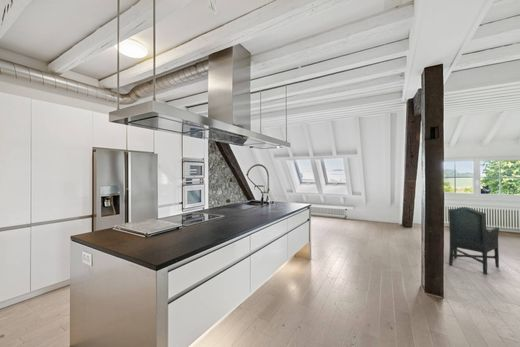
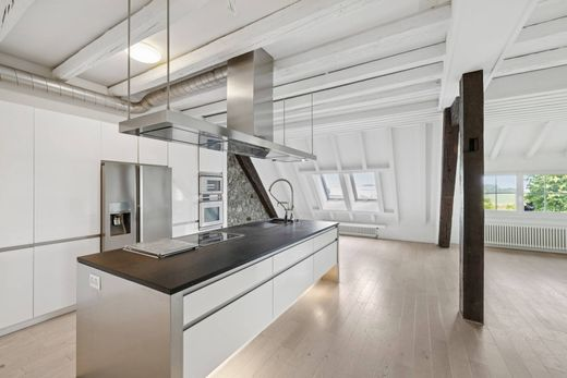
- chair [447,206,500,275]
